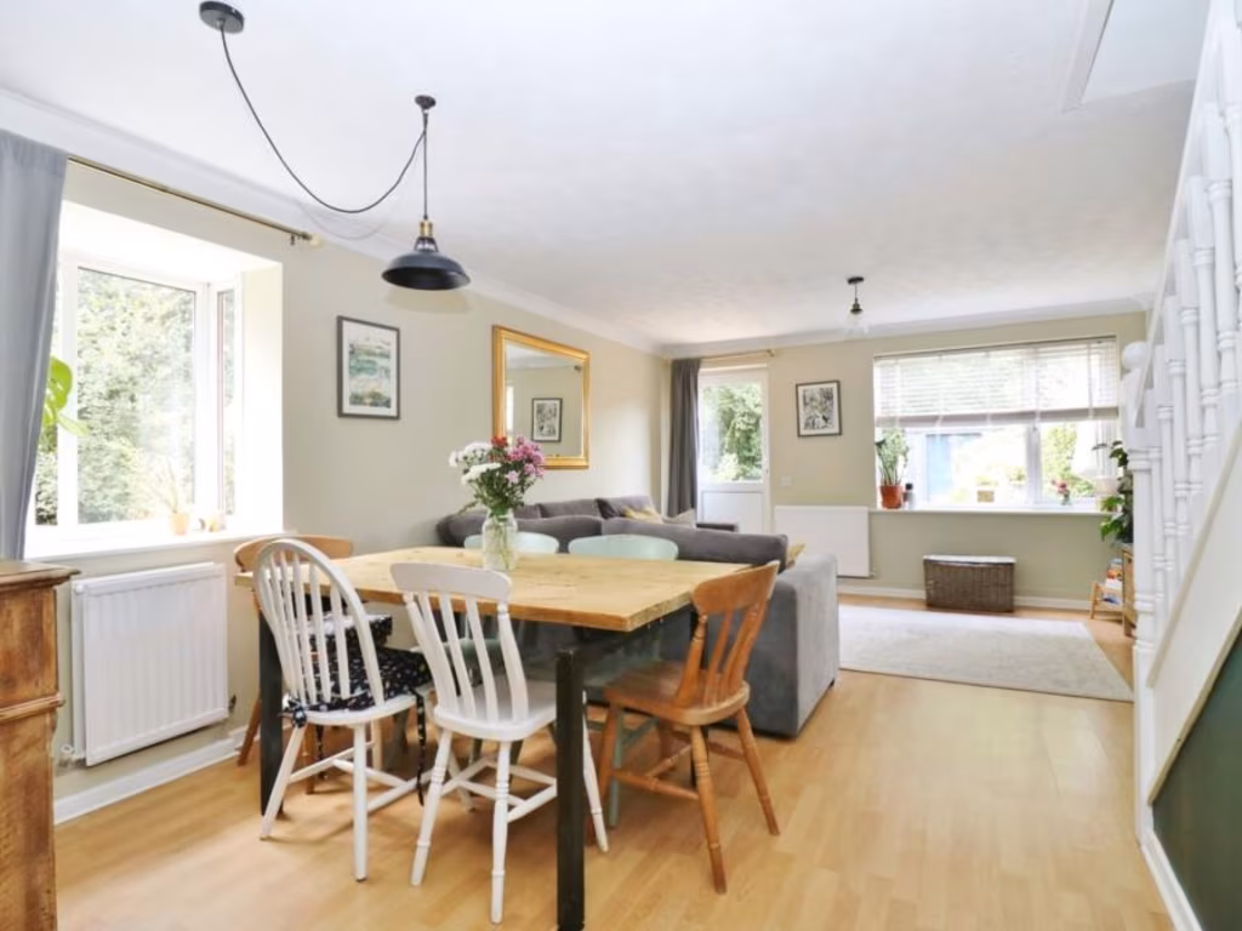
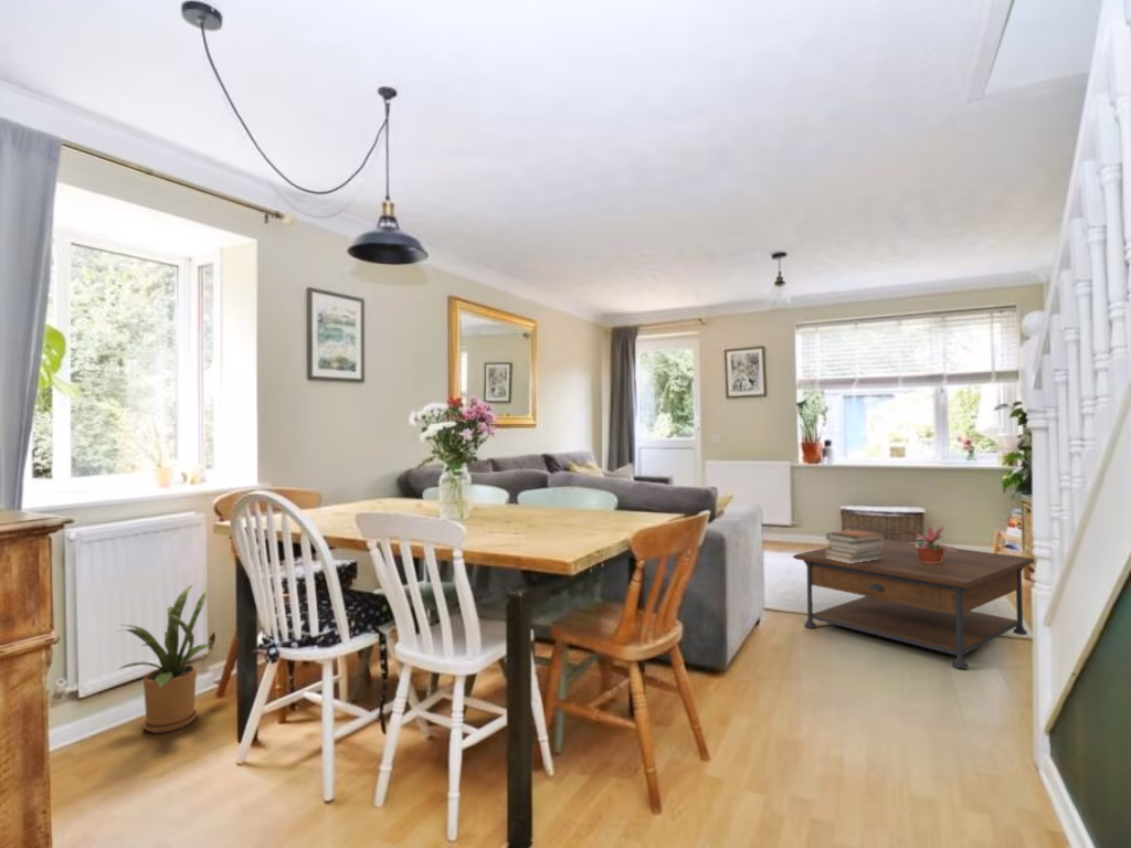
+ book stack [825,528,887,563]
+ coffee table [792,538,1035,670]
+ house plant [116,584,214,734]
+ potted plant [907,523,956,563]
